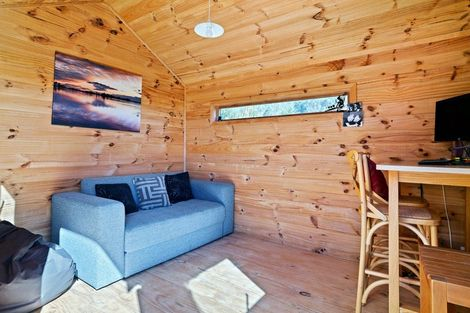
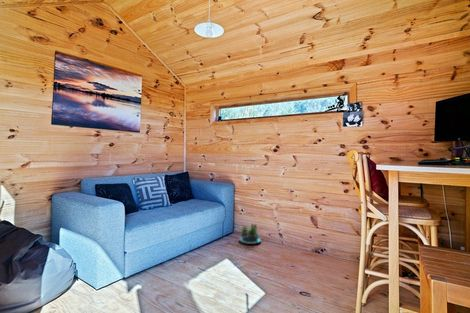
+ potted plant [238,223,262,245]
